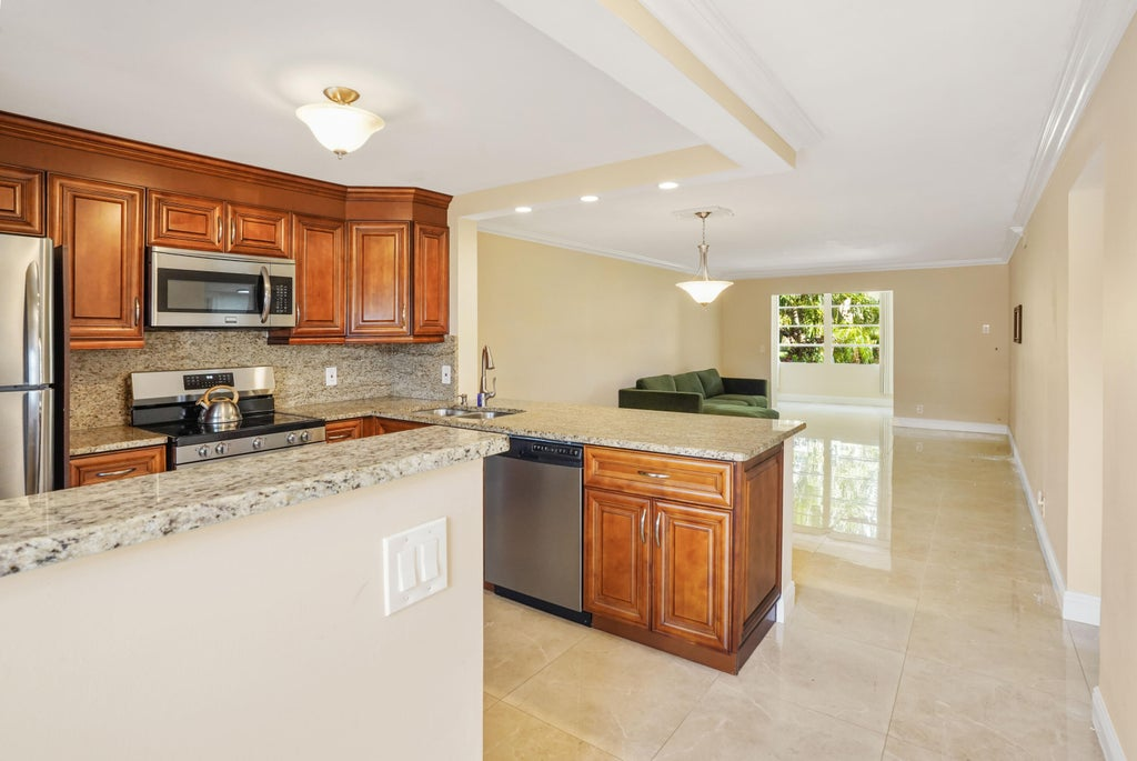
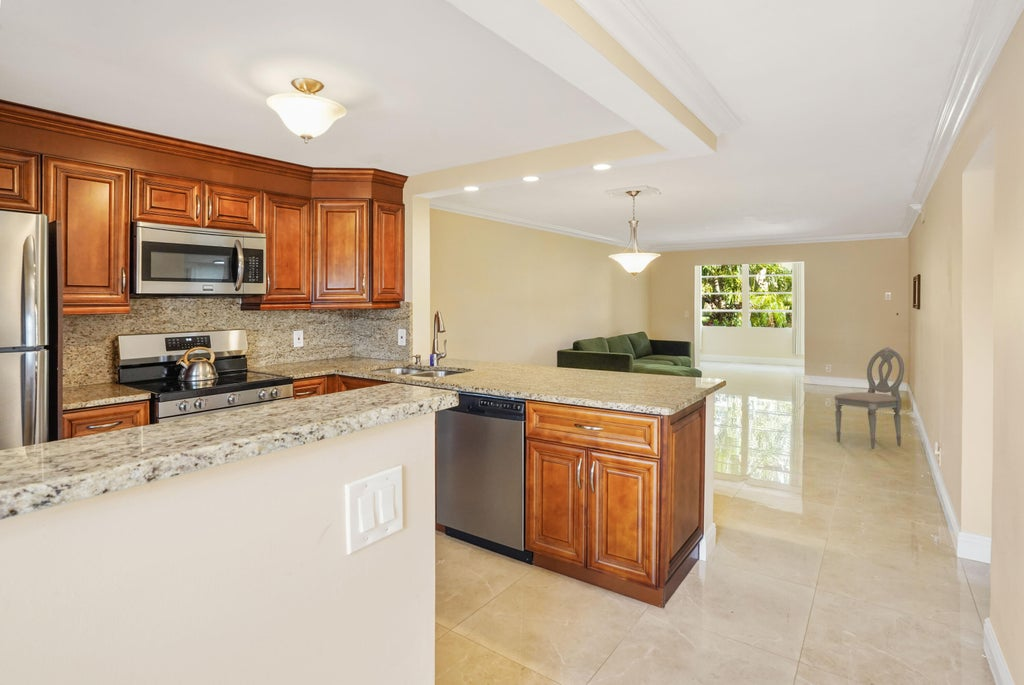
+ dining chair [834,346,905,450]
